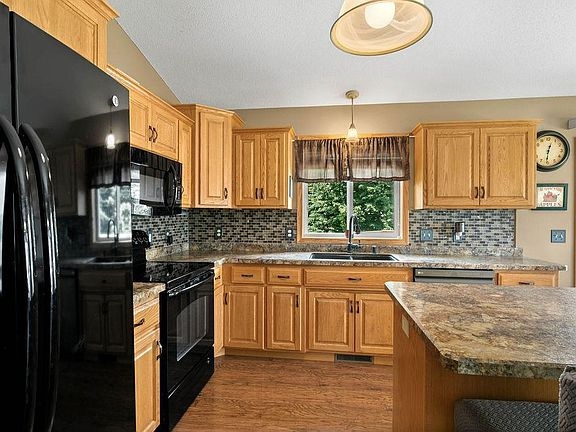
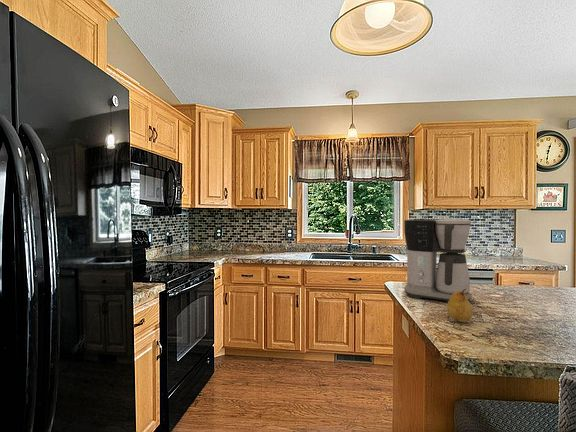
+ coffee maker [403,218,473,303]
+ fruit [446,289,474,323]
